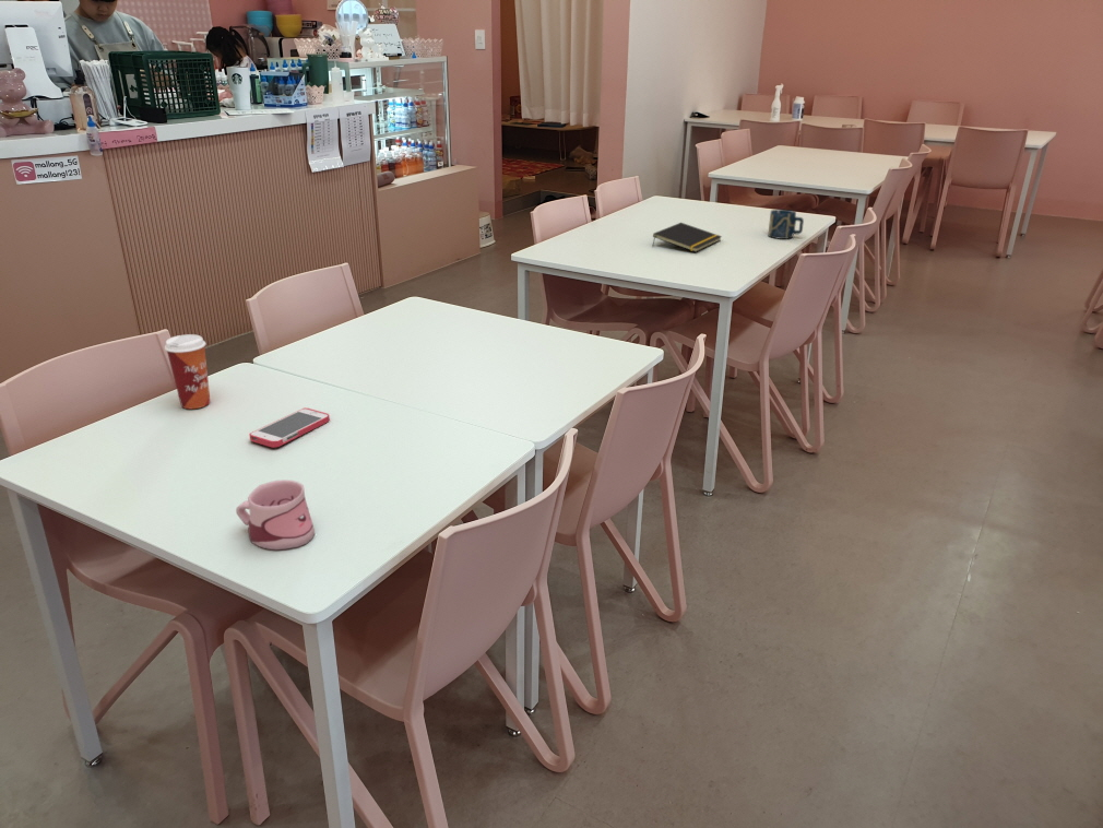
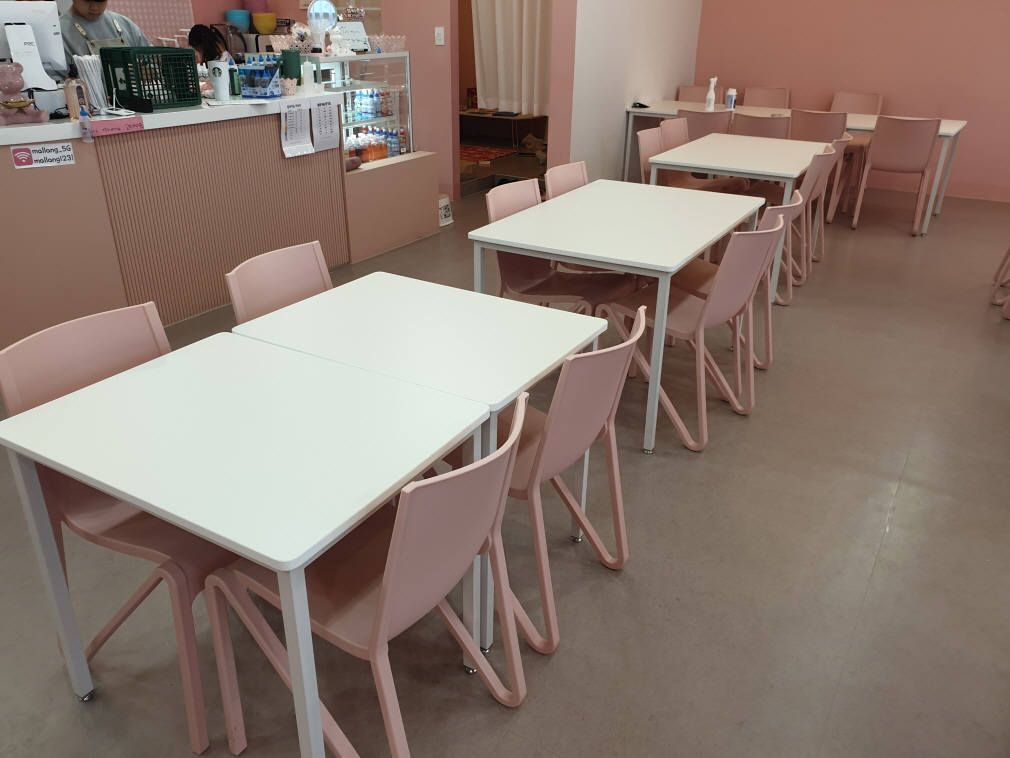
- cup [767,209,805,240]
- notepad [651,222,723,253]
- paper cup [164,333,211,410]
- smartphone [248,406,331,449]
- mug [235,478,316,551]
